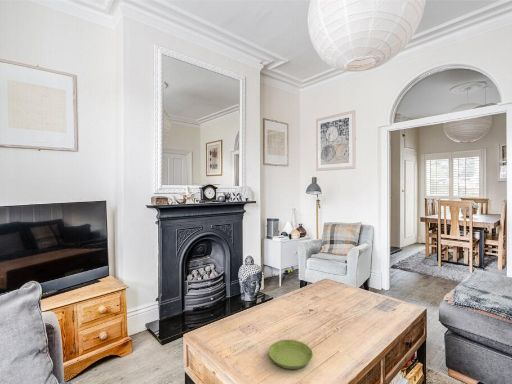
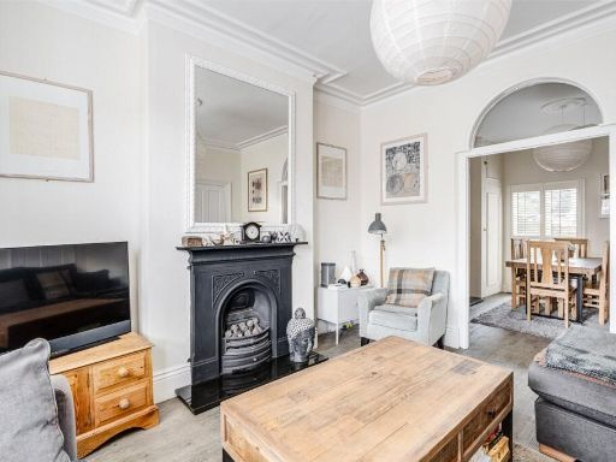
- saucer [268,339,314,370]
